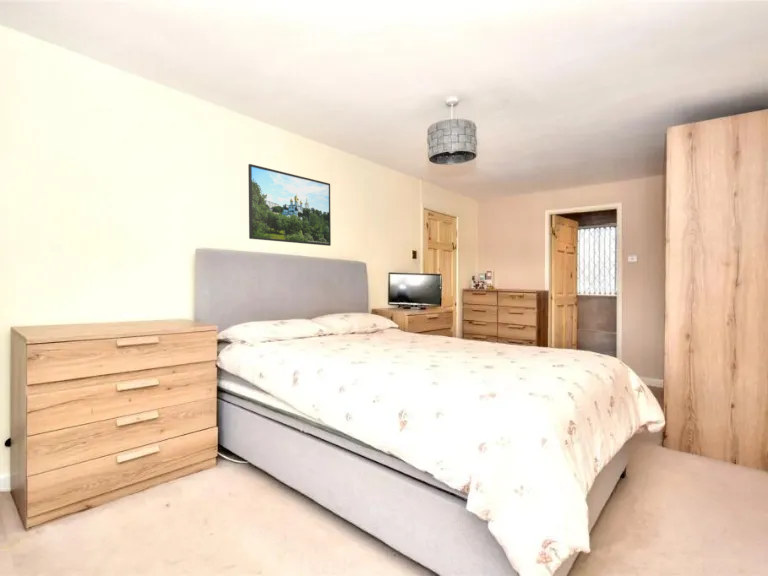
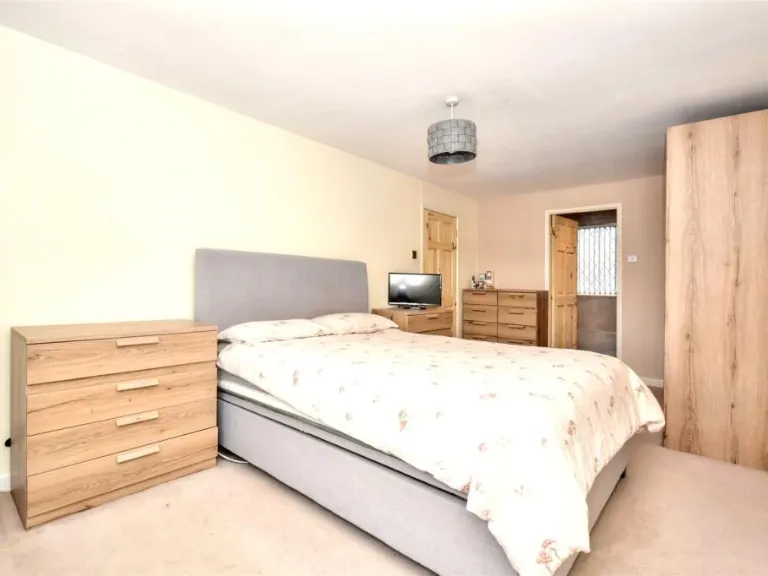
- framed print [247,163,332,247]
